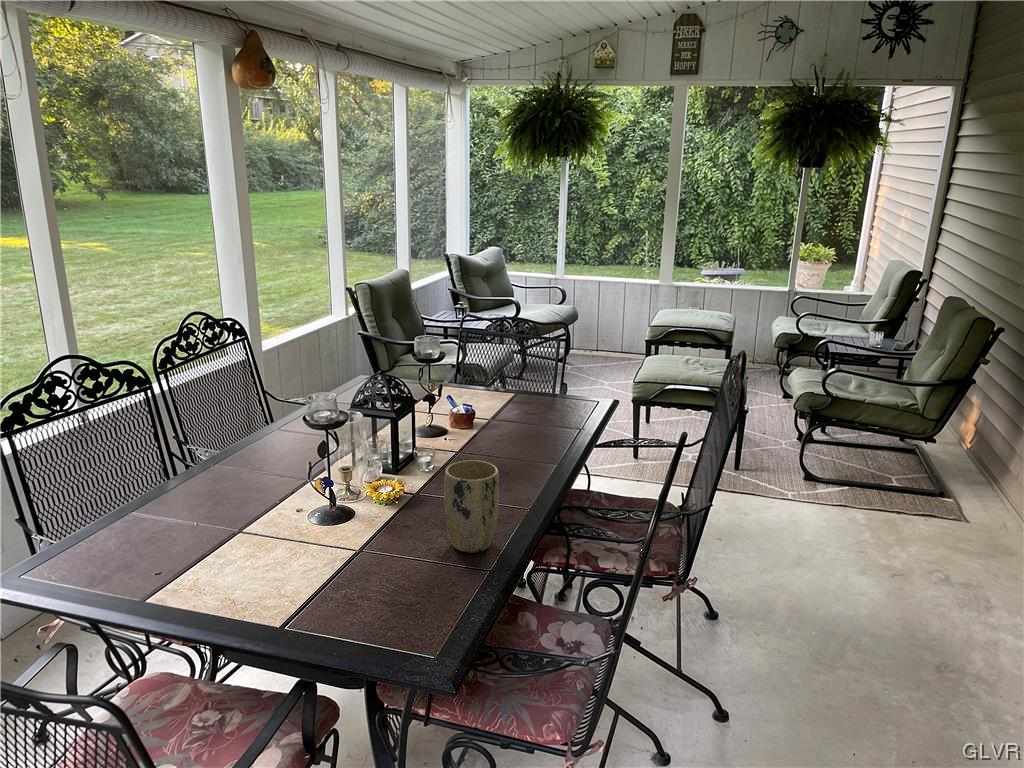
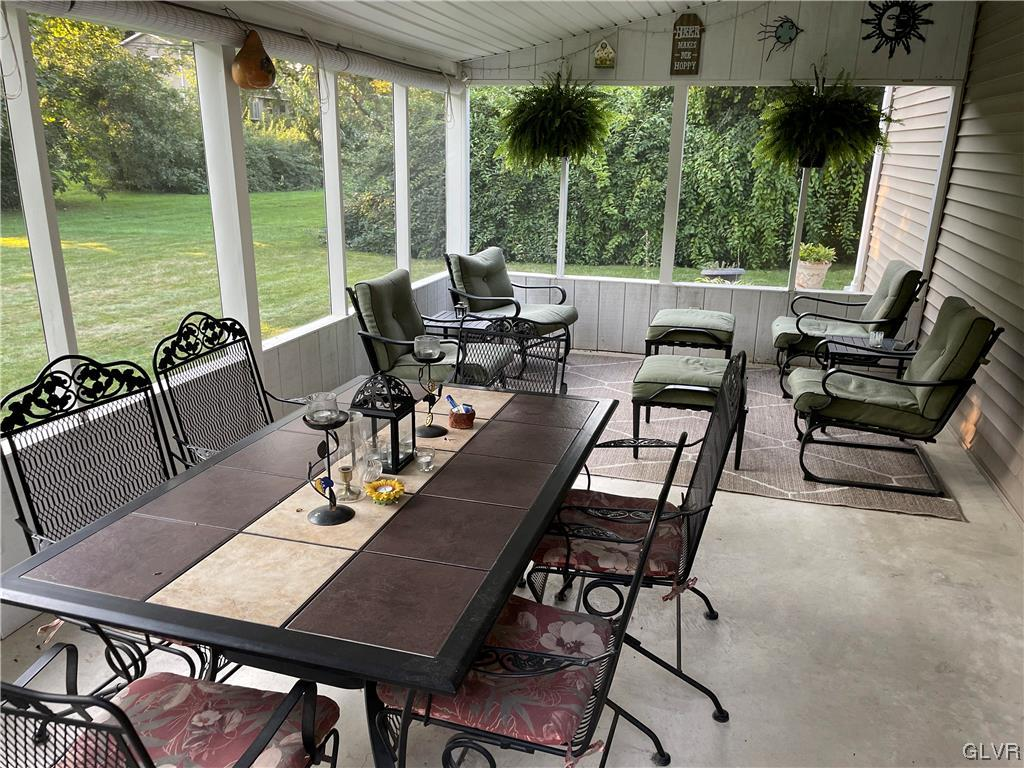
- plant pot [443,459,500,553]
